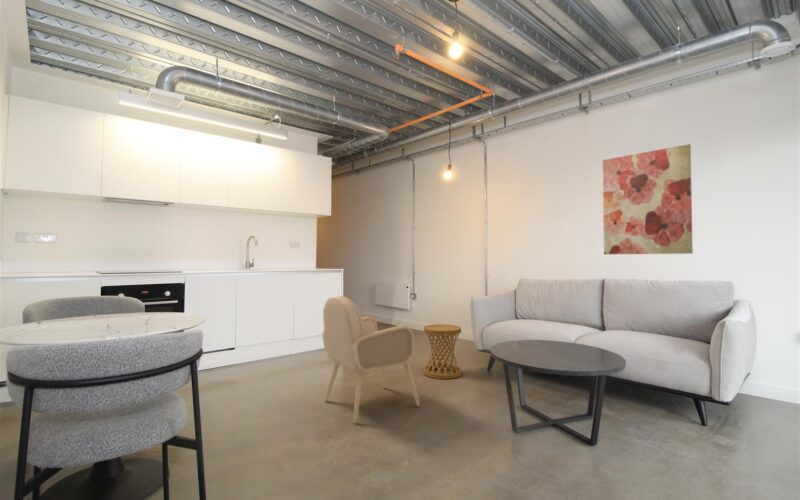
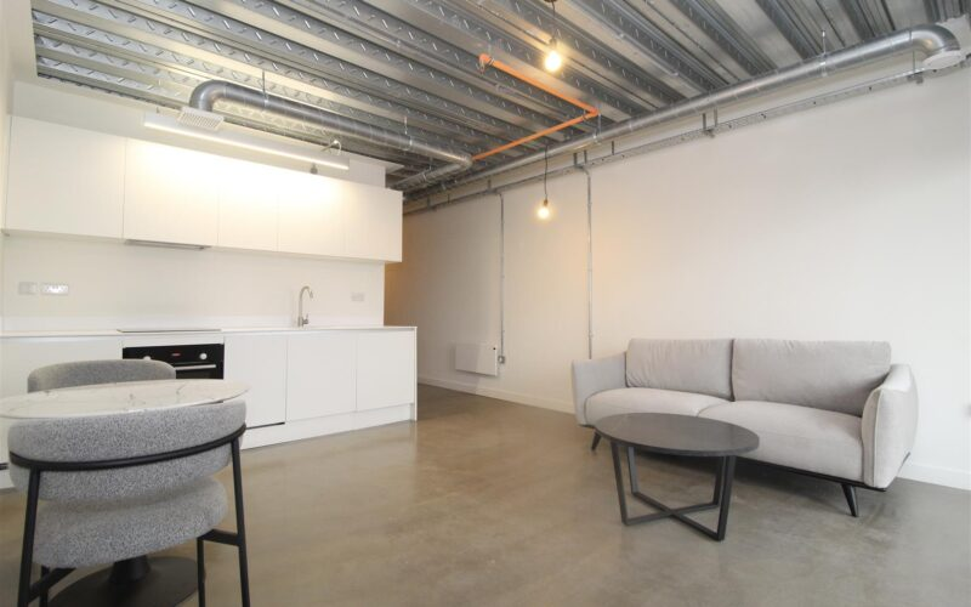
- armchair [321,295,421,424]
- wall art [602,143,694,255]
- side table [423,324,462,380]
